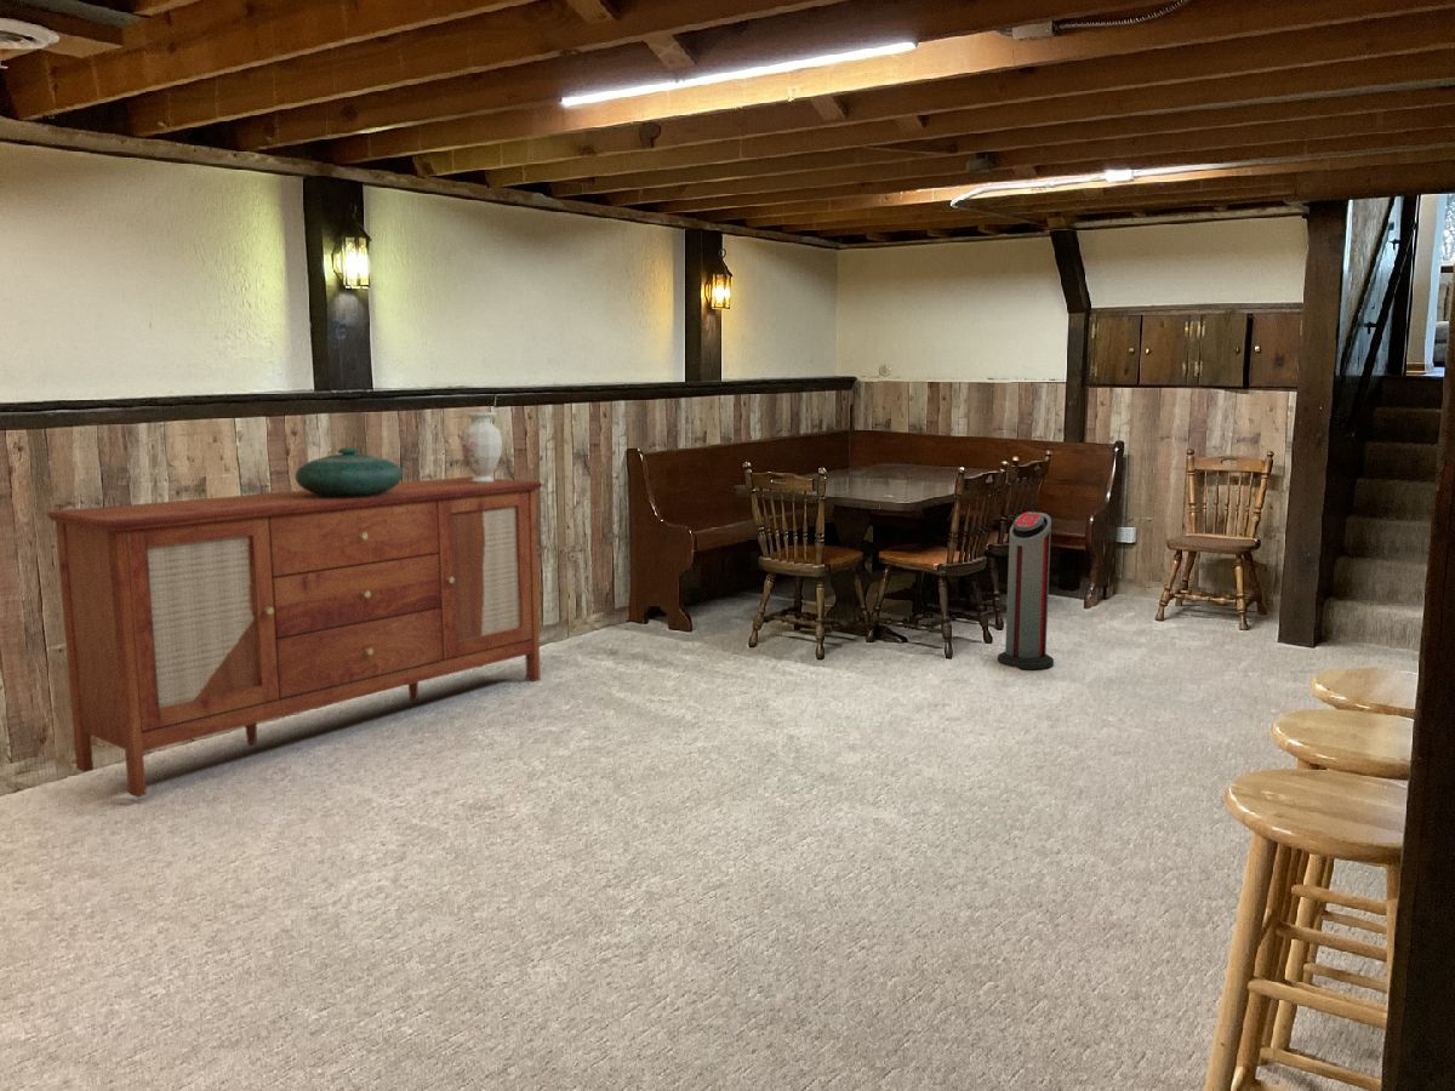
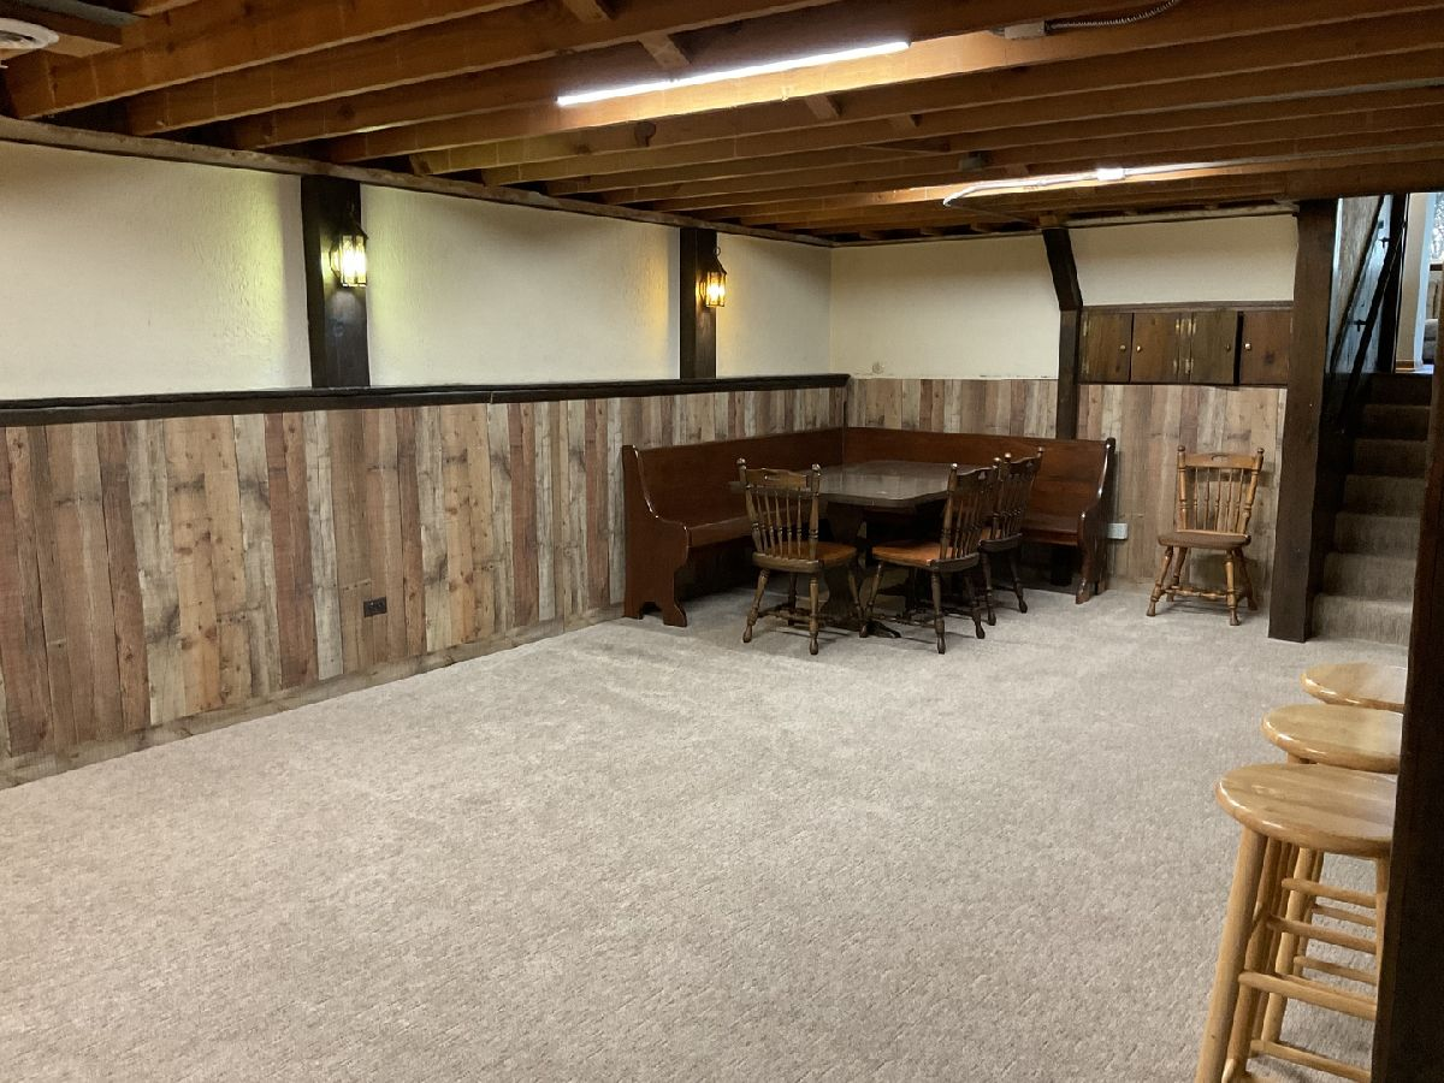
- air purifier [997,510,1055,670]
- vase [460,411,503,484]
- sideboard [46,475,544,799]
- decorative bowl [293,446,404,498]
